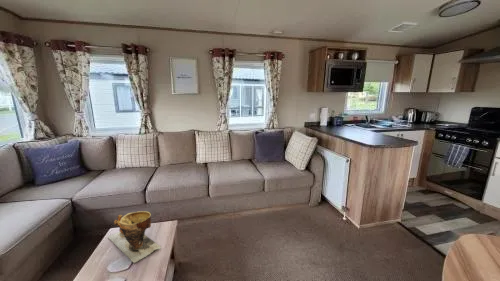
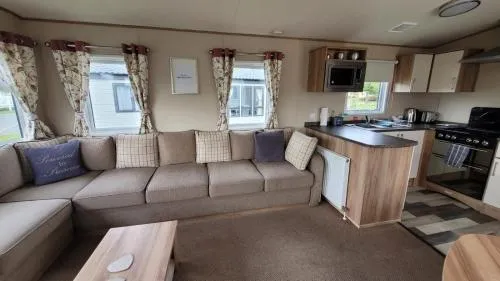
- clay pot [107,210,162,264]
